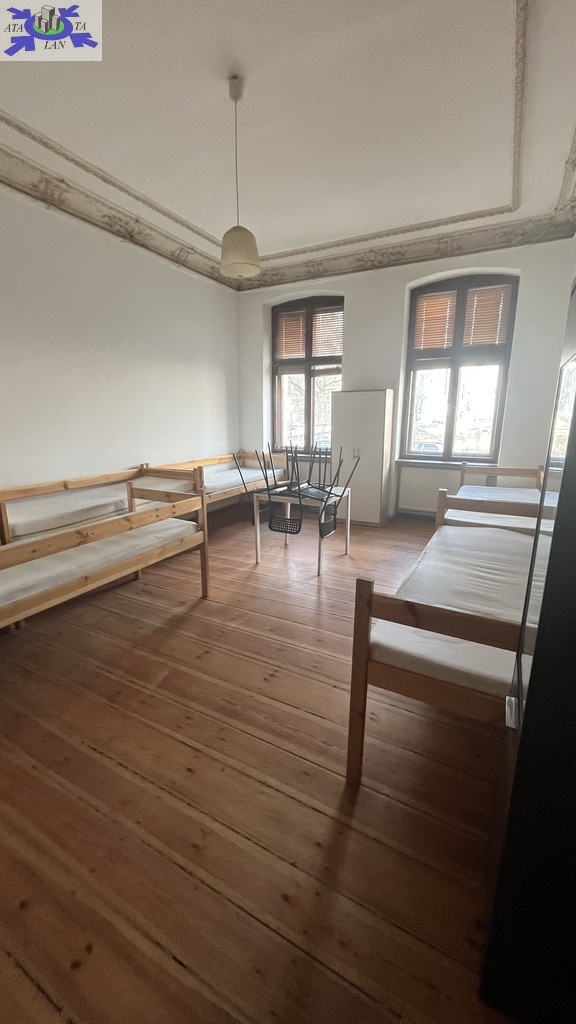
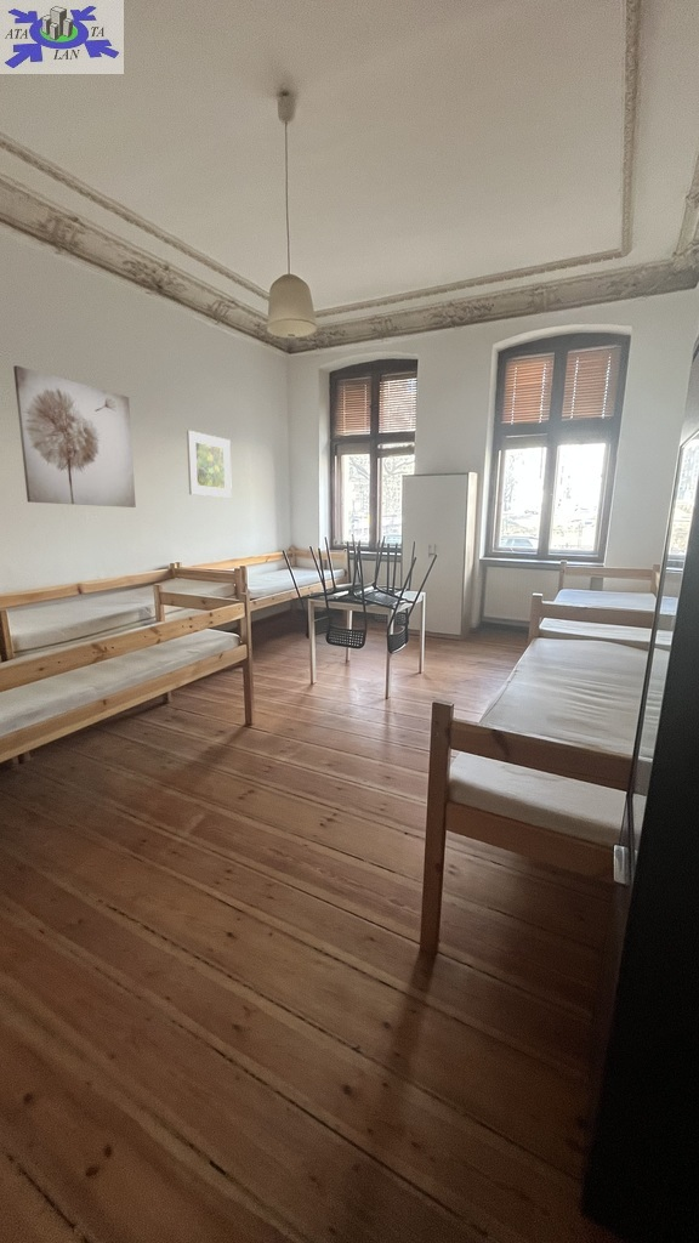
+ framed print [186,430,233,499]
+ wall art [12,364,137,509]
